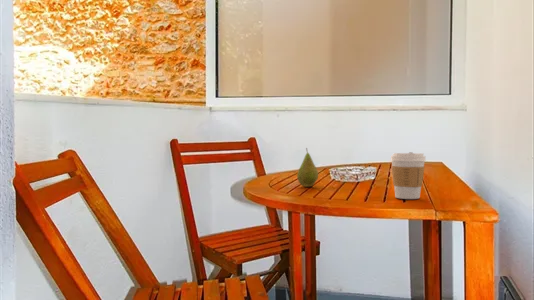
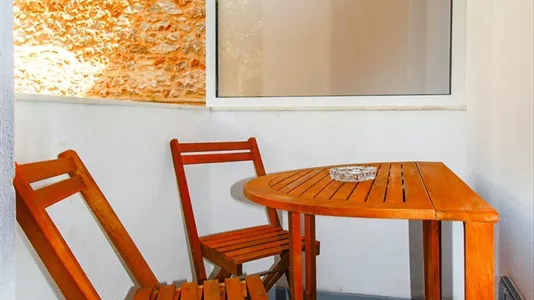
- coffee cup [390,151,427,200]
- fruit [296,147,319,188]
